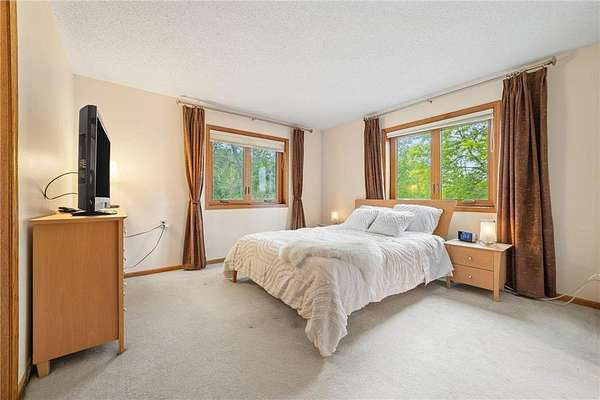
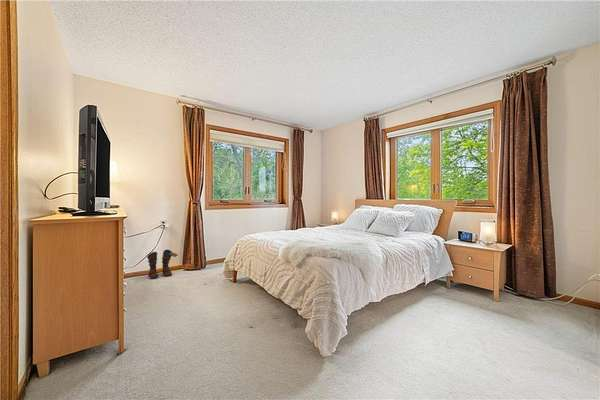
+ boots [146,249,179,280]
